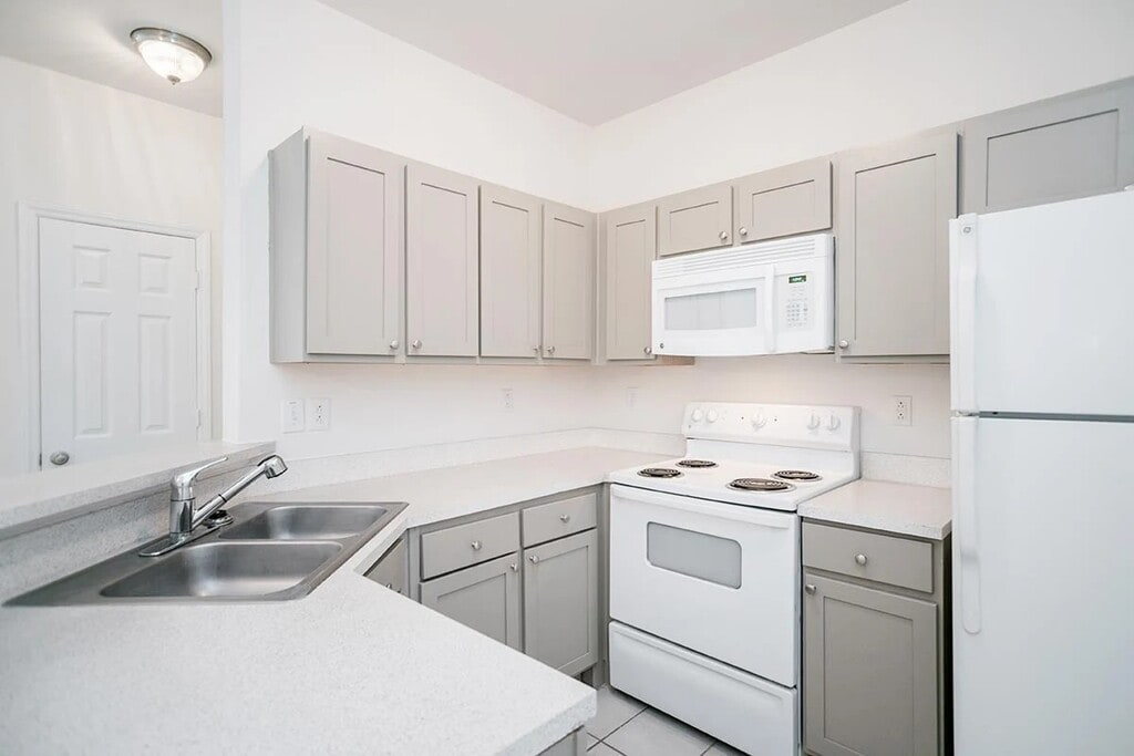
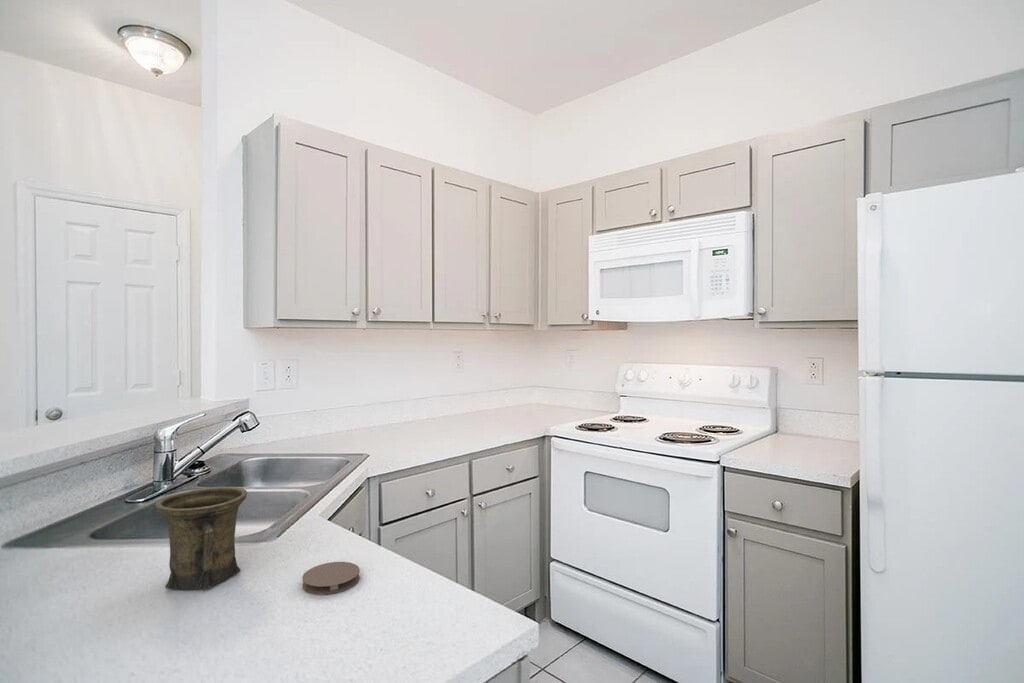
+ mug [155,486,248,590]
+ coaster [301,561,361,595]
